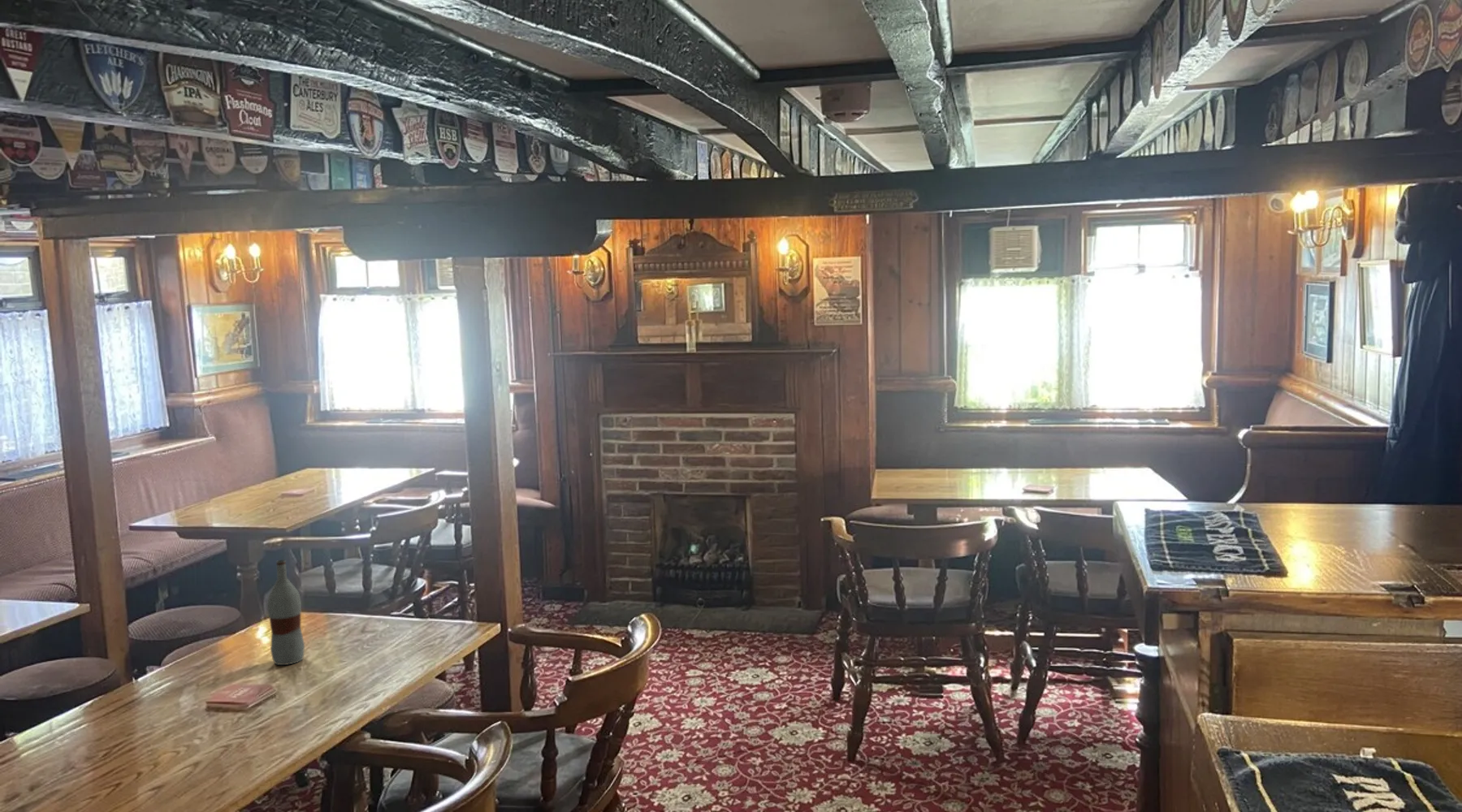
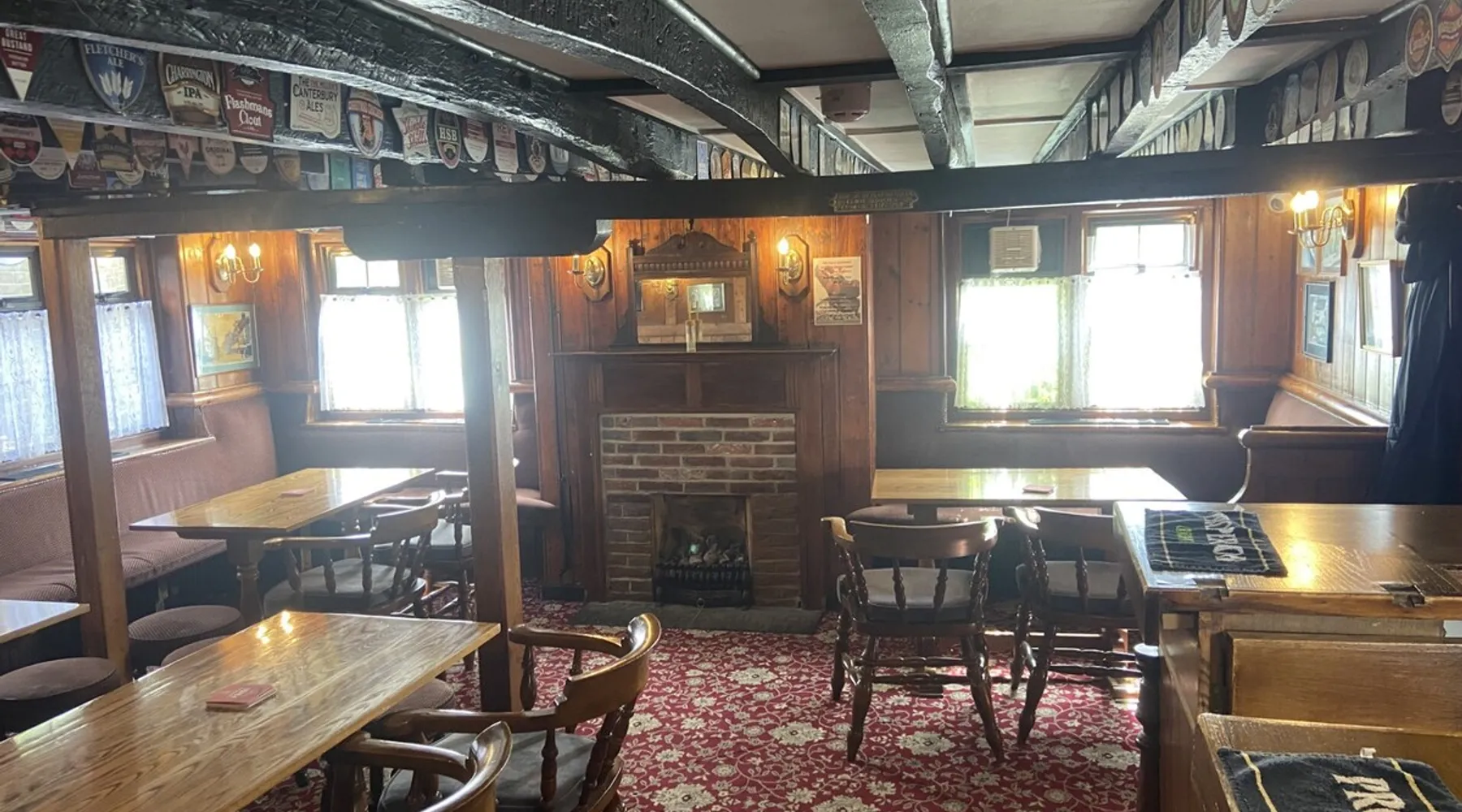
- bottle [266,559,305,666]
